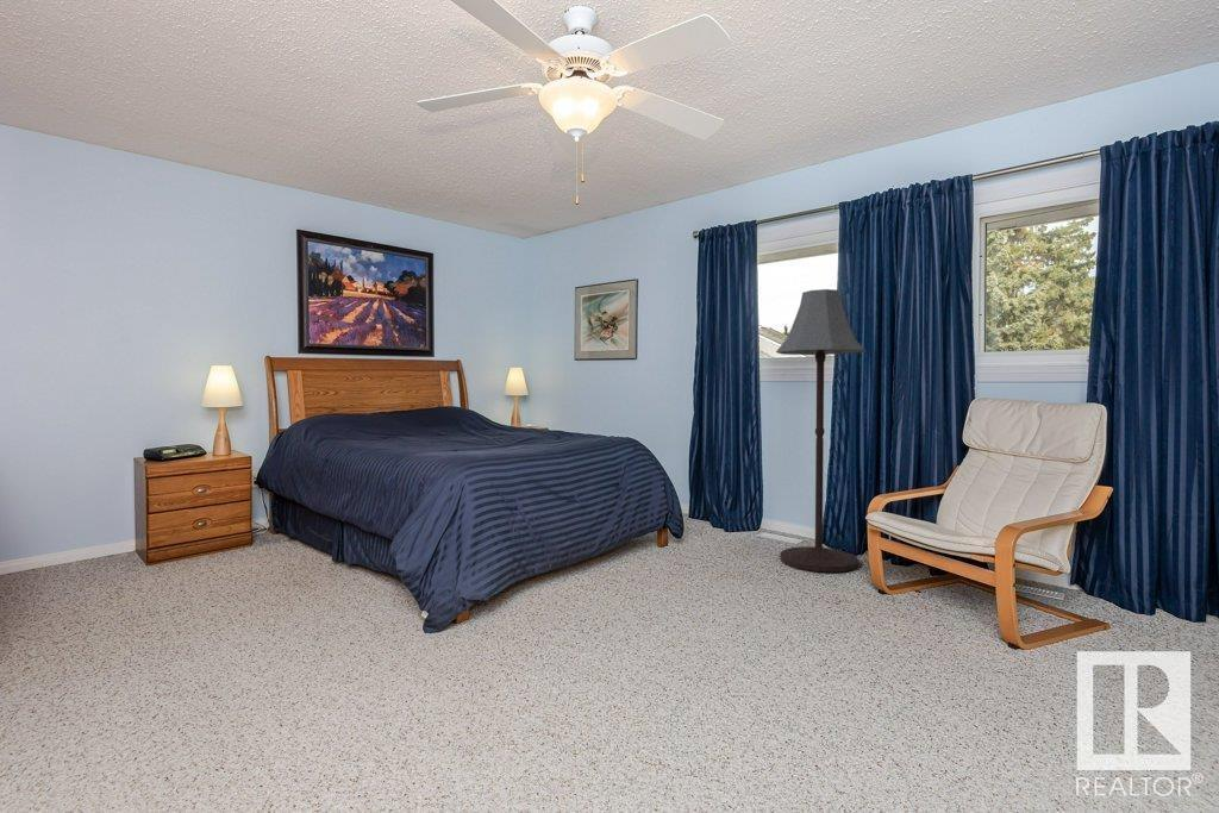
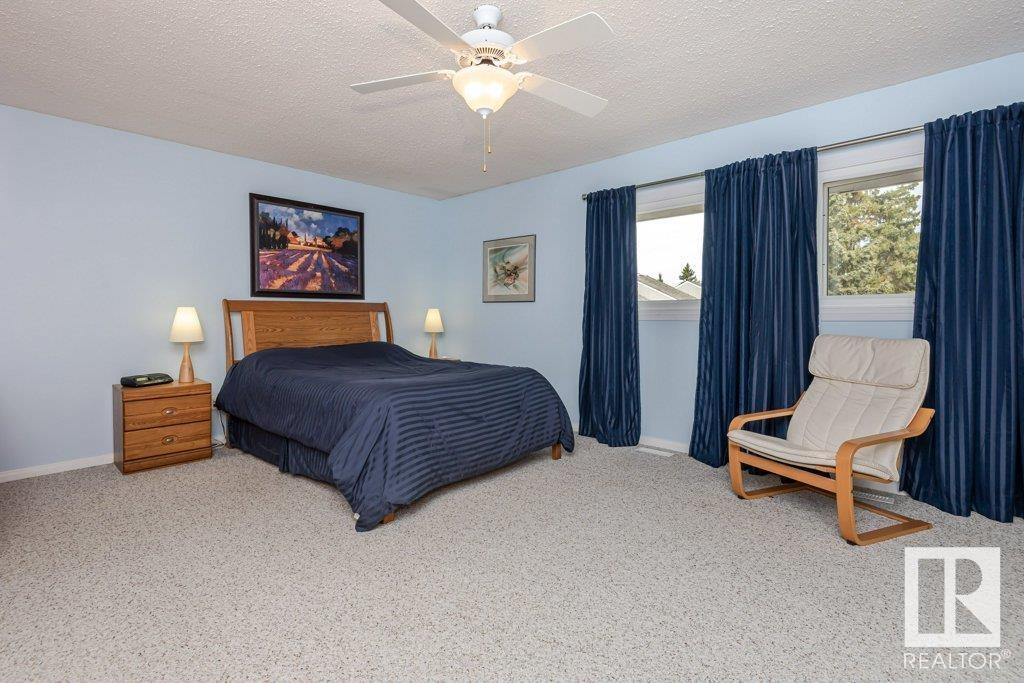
- floor lamp [775,288,867,574]
